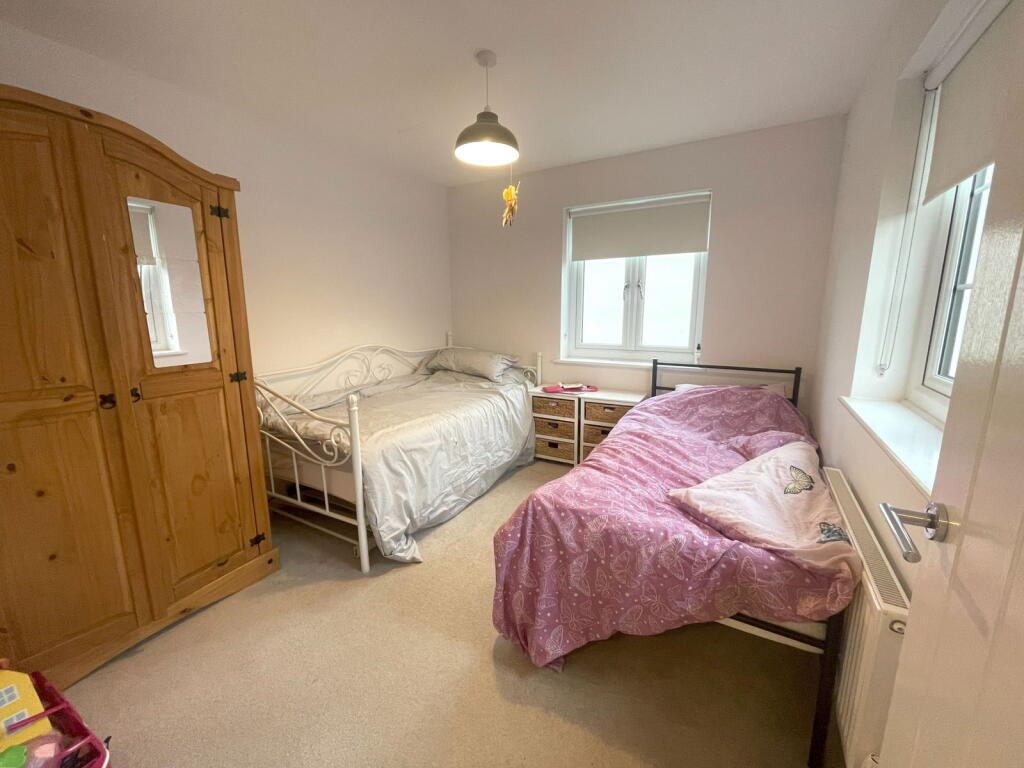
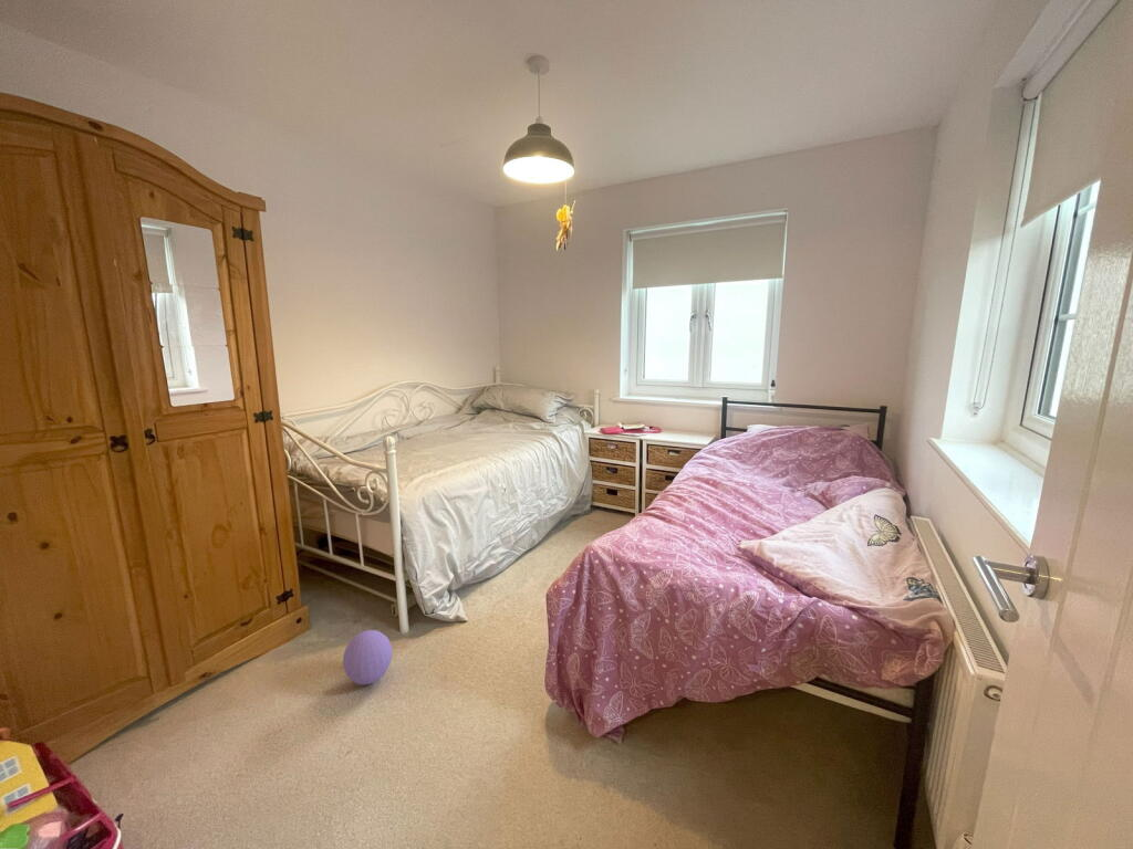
+ ball [342,629,393,685]
